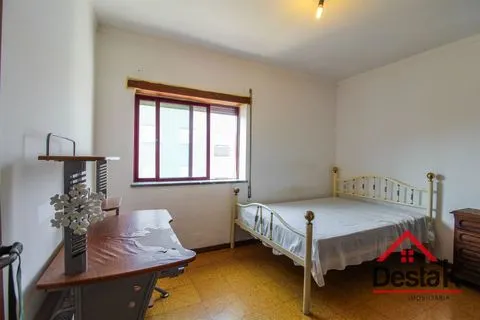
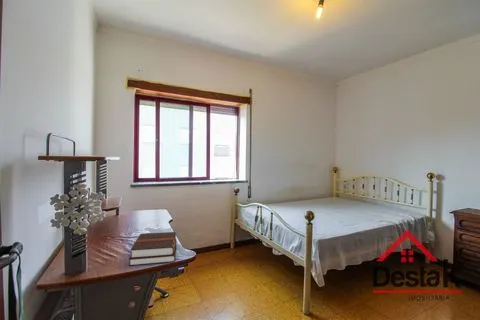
+ hardback book [128,231,177,267]
